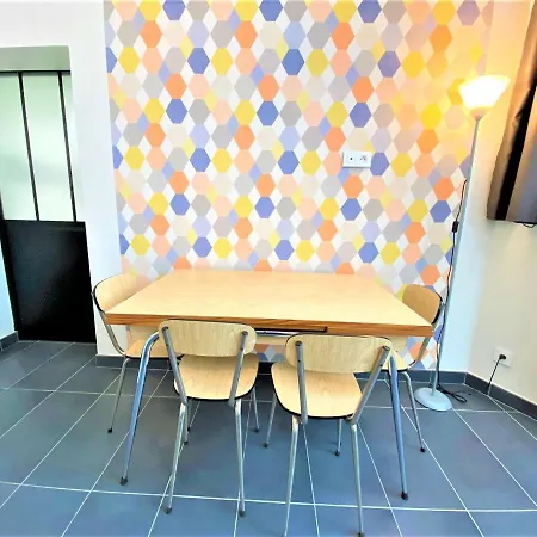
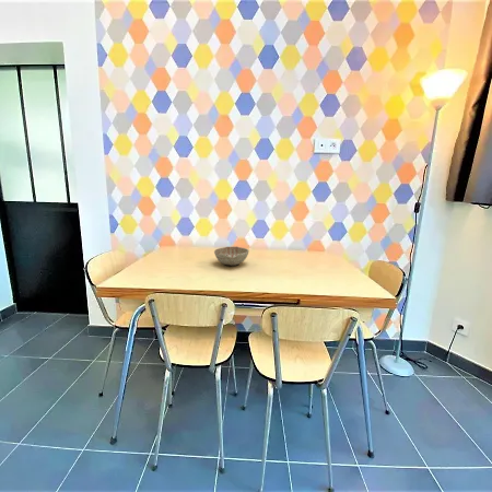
+ decorative bowl [213,246,250,267]
